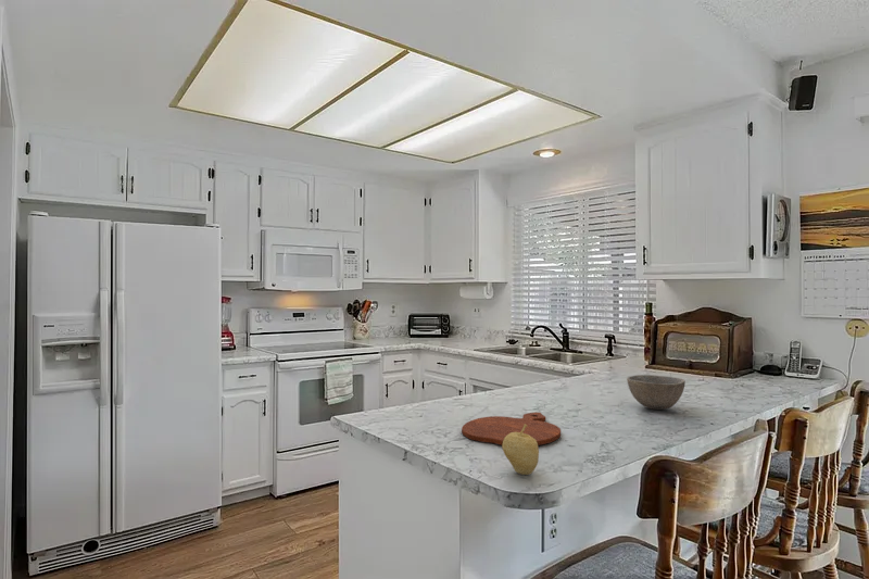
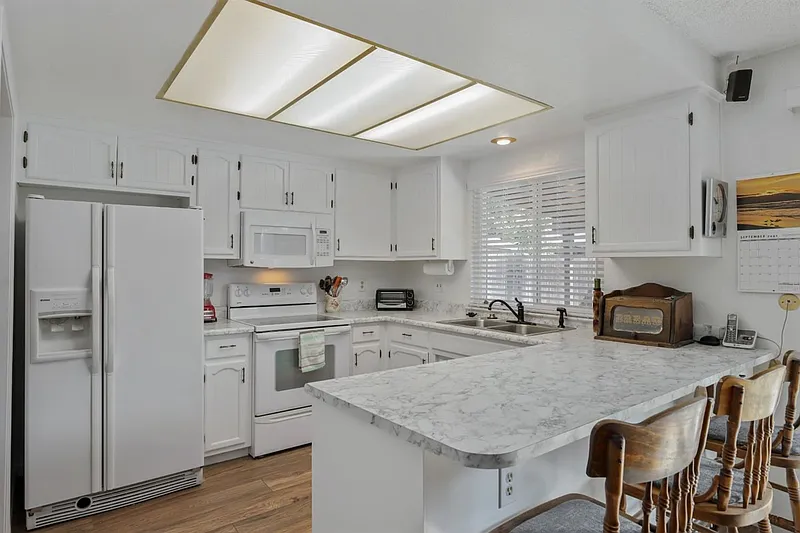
- fruit [501,424,540,476]
- bowl [626,374,687,411]
- cutting board [461,412,562,446]
